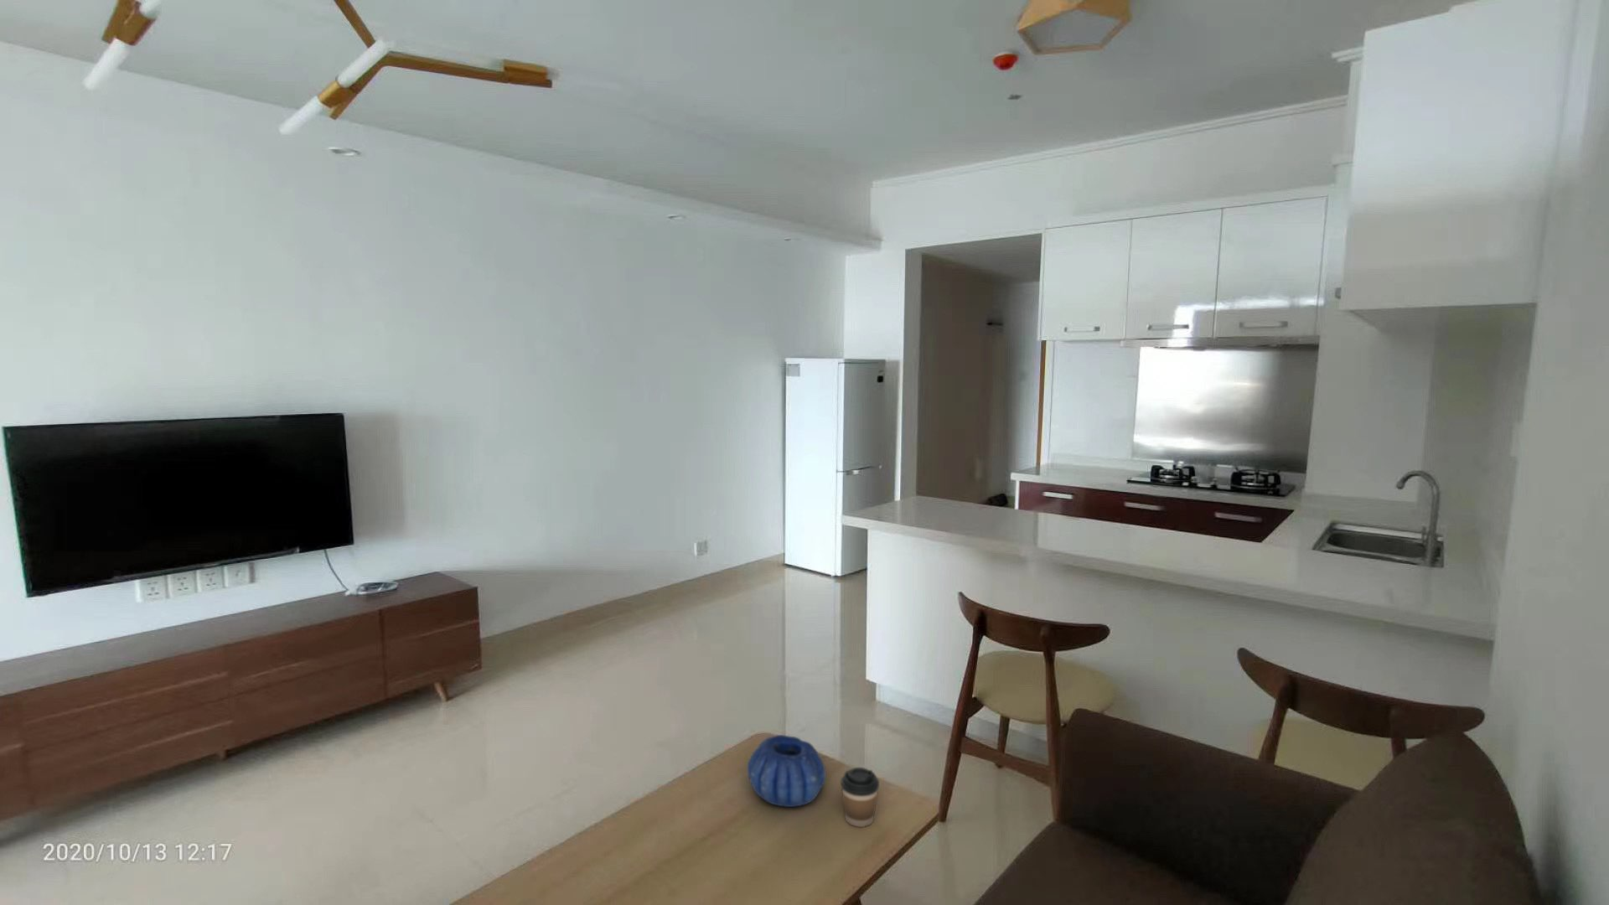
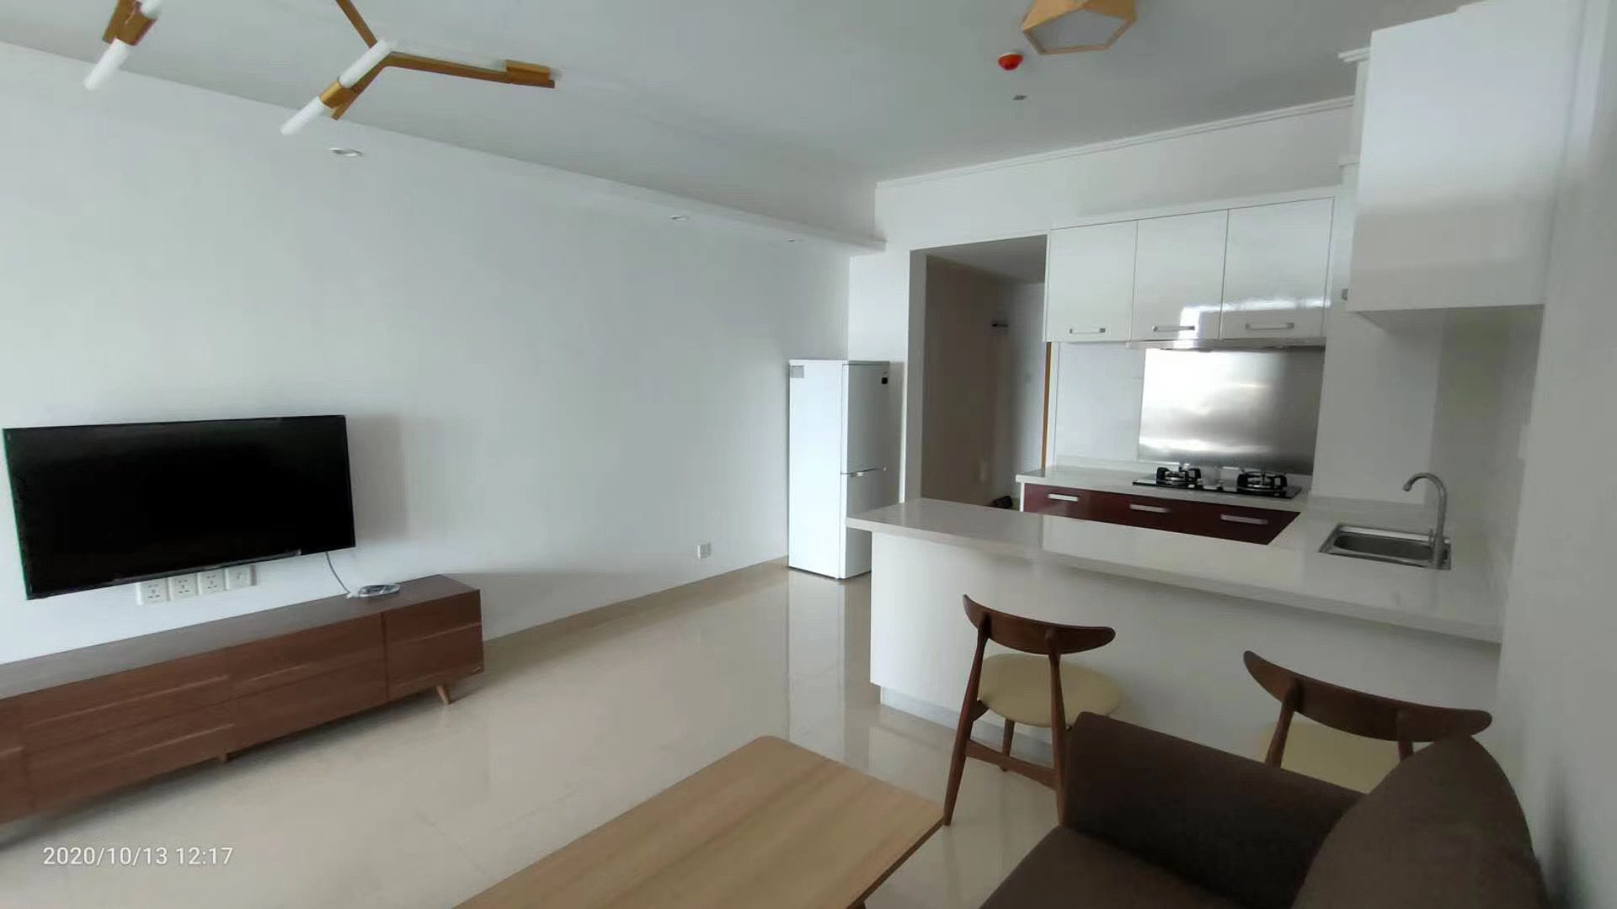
- decorative bowl [747,734,827,808]
- coffee cup [840,767,880,828]
